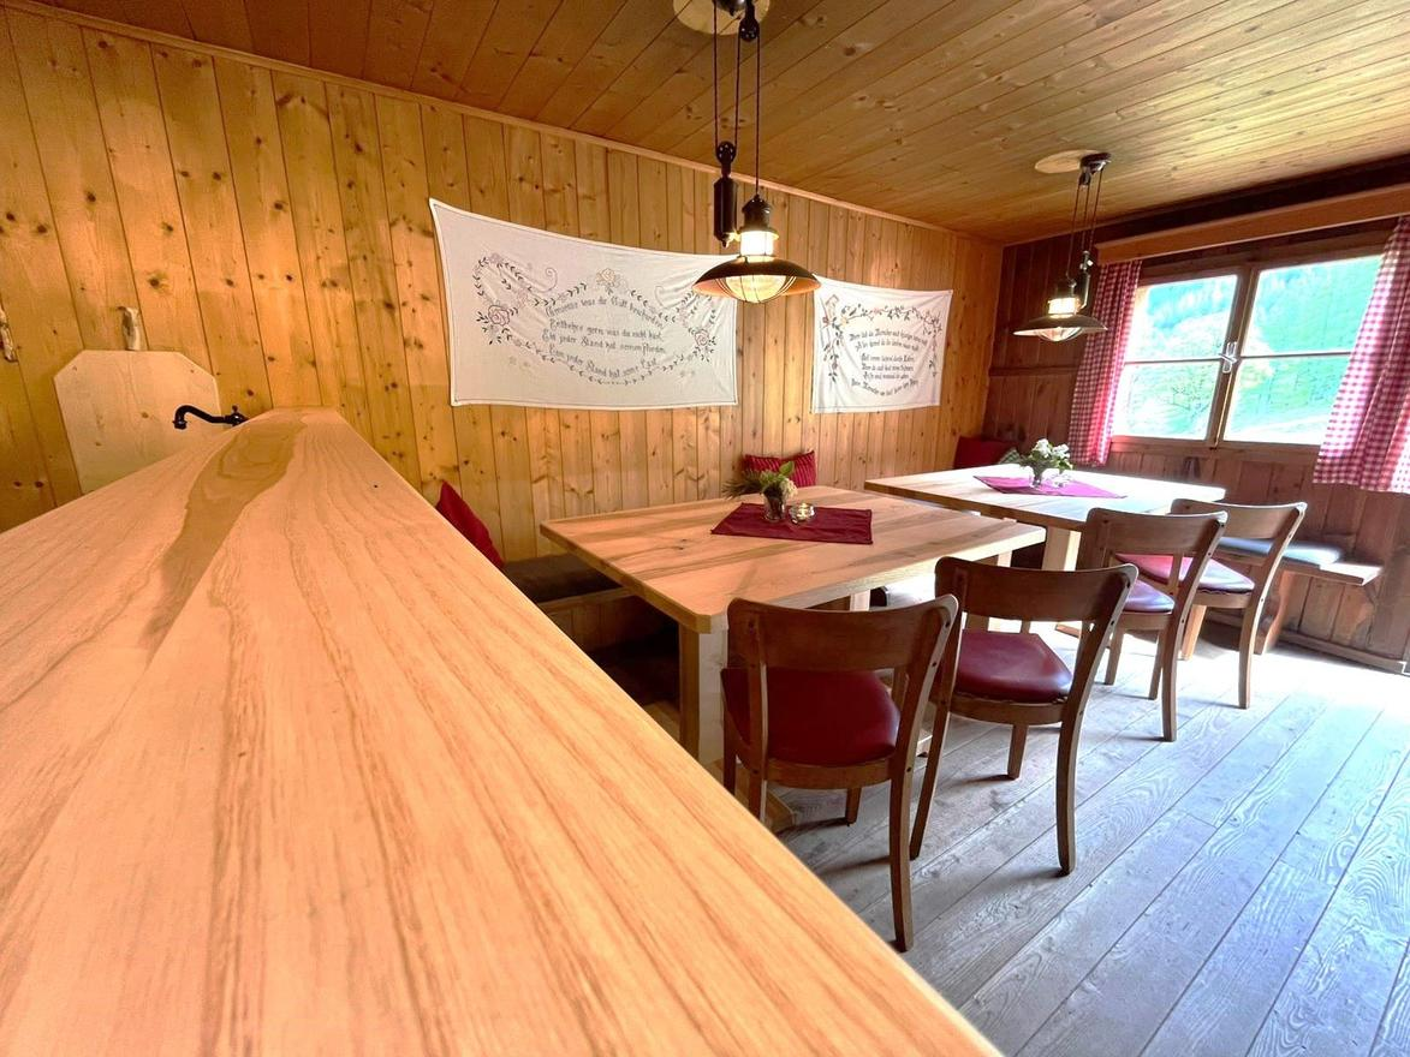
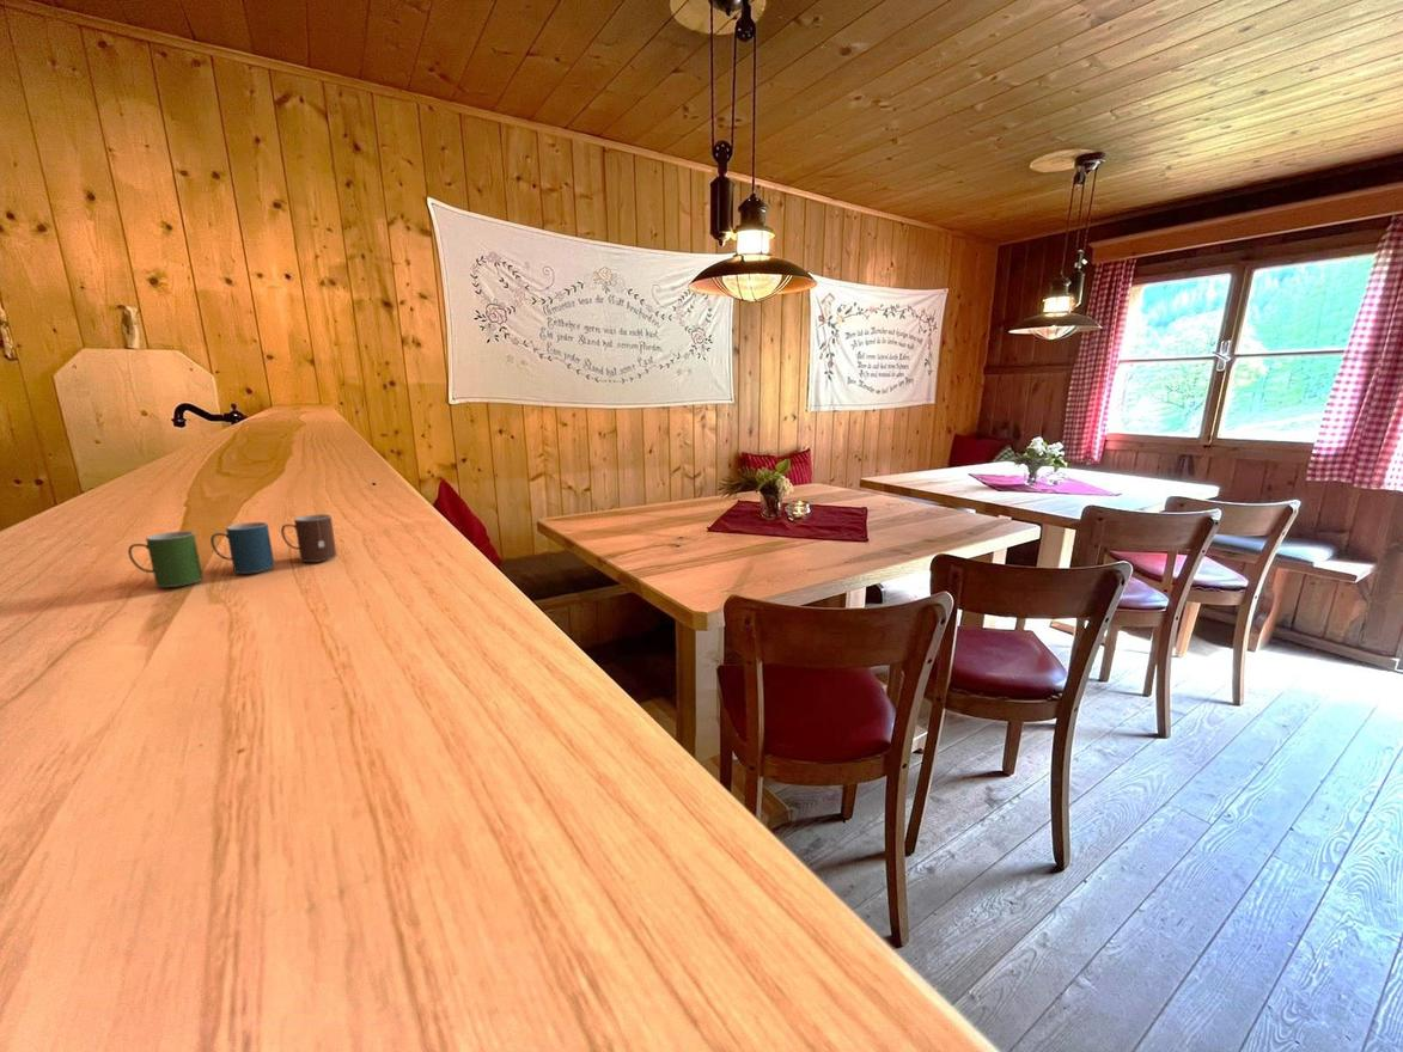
+ cup [127,513,337,588]
